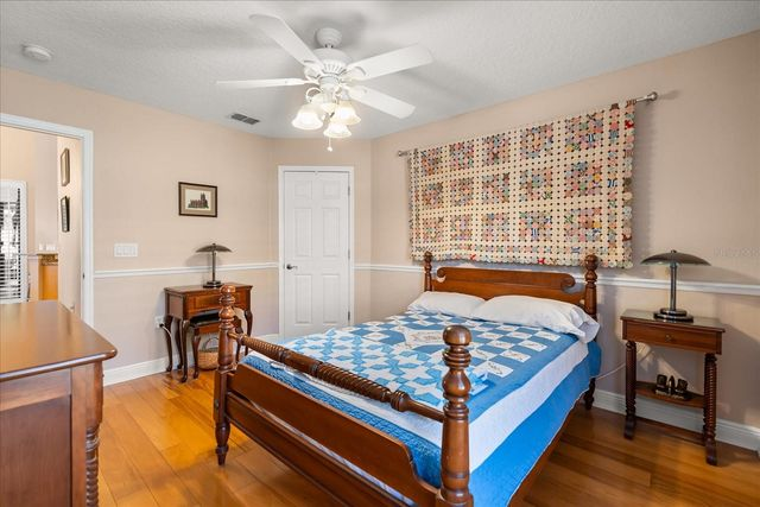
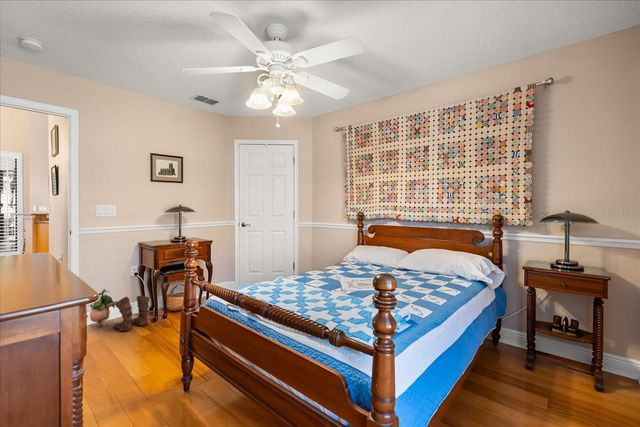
+ potted plant [89,288,116,329]
+ boots [106,295,151,333]
